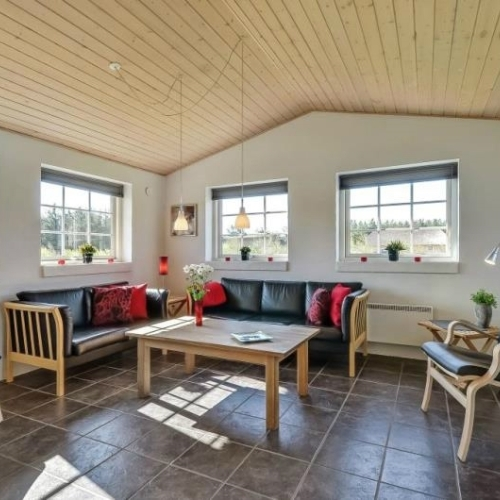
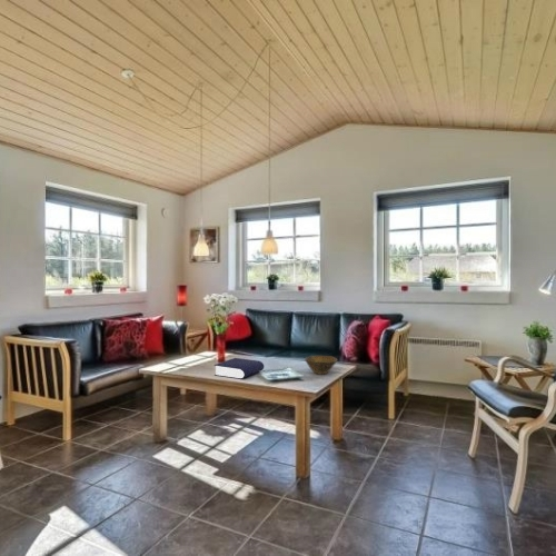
+ bowl [304,355,338,376]
+ book [214,357,265,380]
